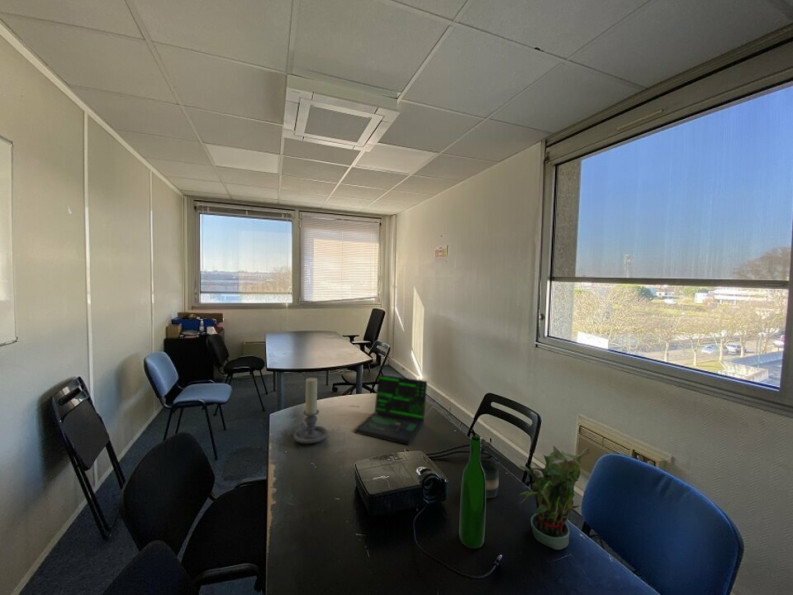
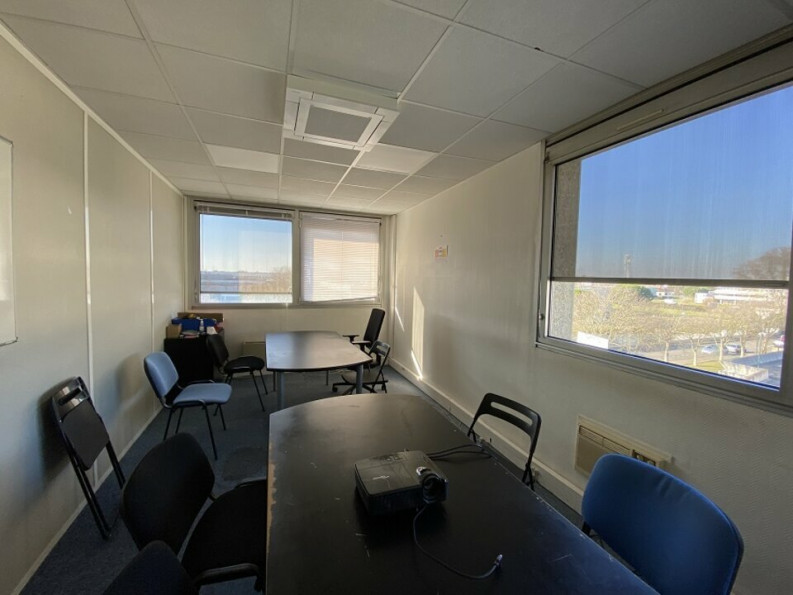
- potted plant [518,445,590,550]
- candle holder [293,377,329,444]
- wine bottle [459,435,487,550]
- laptop [353,373,441,446]
- mug [480,459,503,499]
